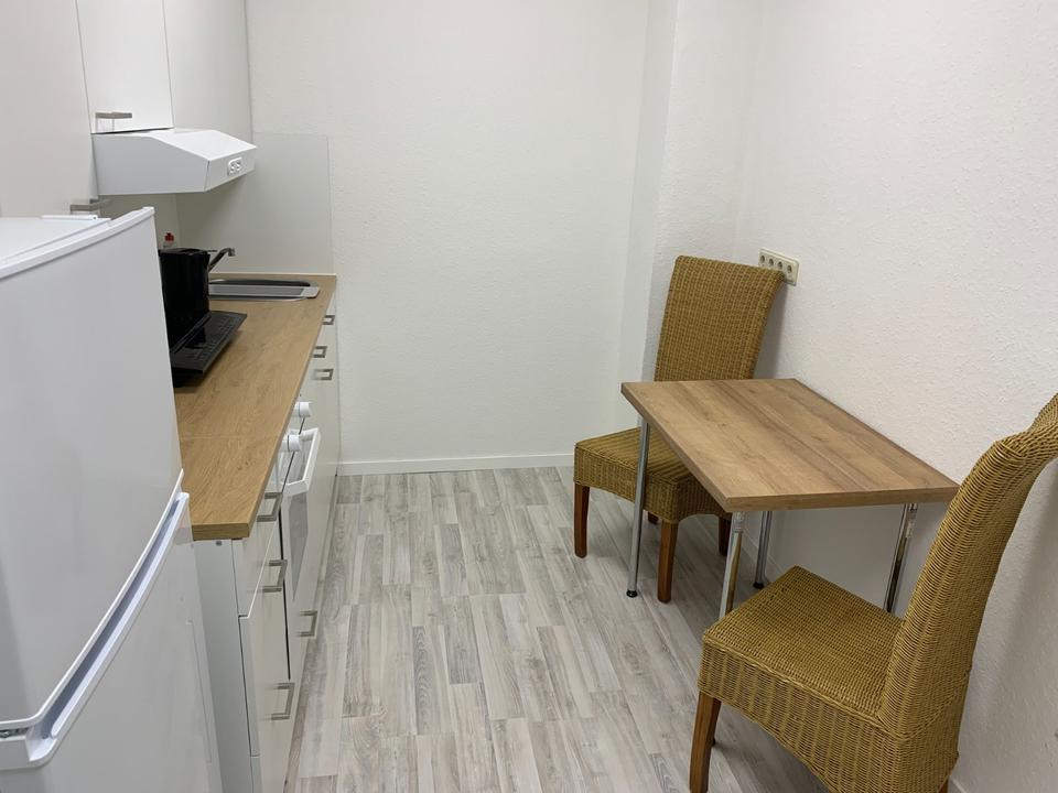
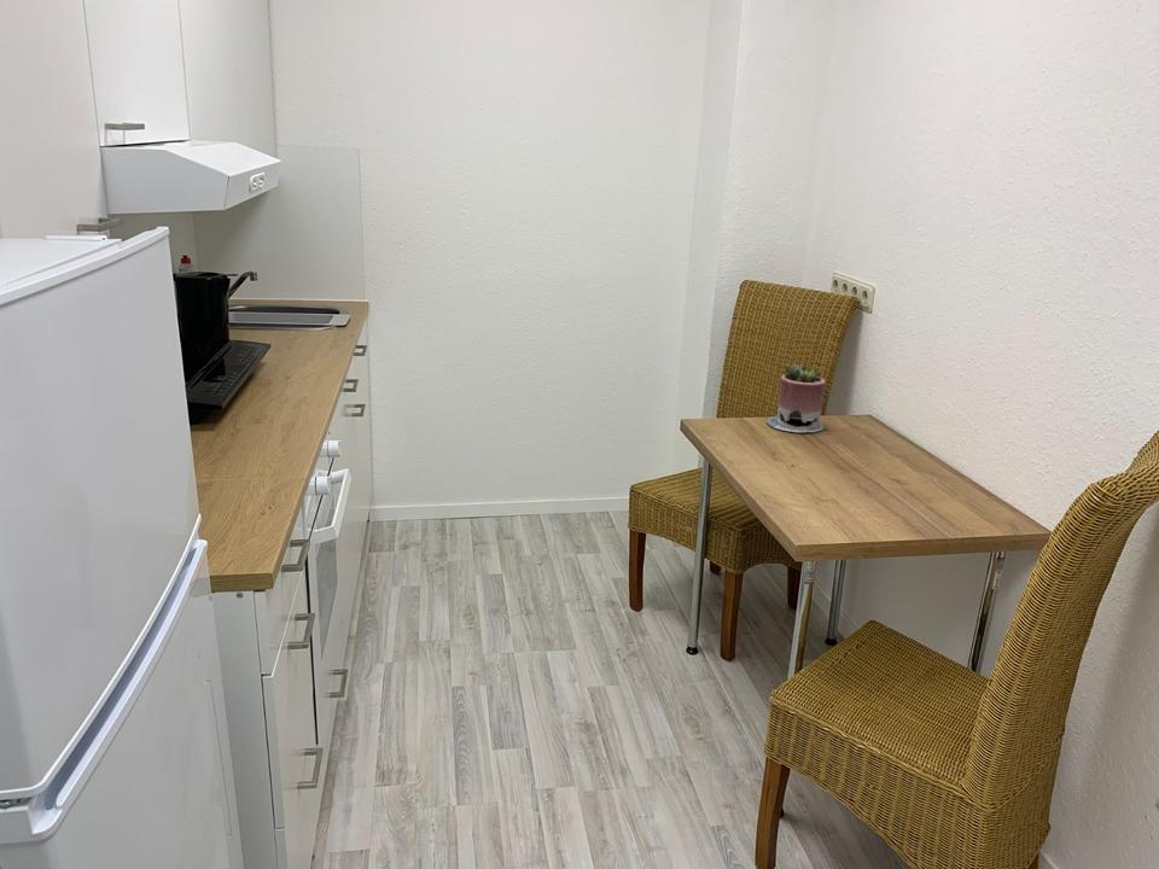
+ succulent planter [765,362,827,433]
